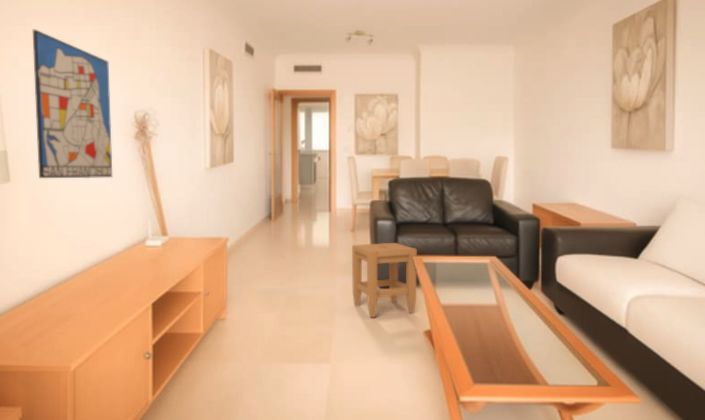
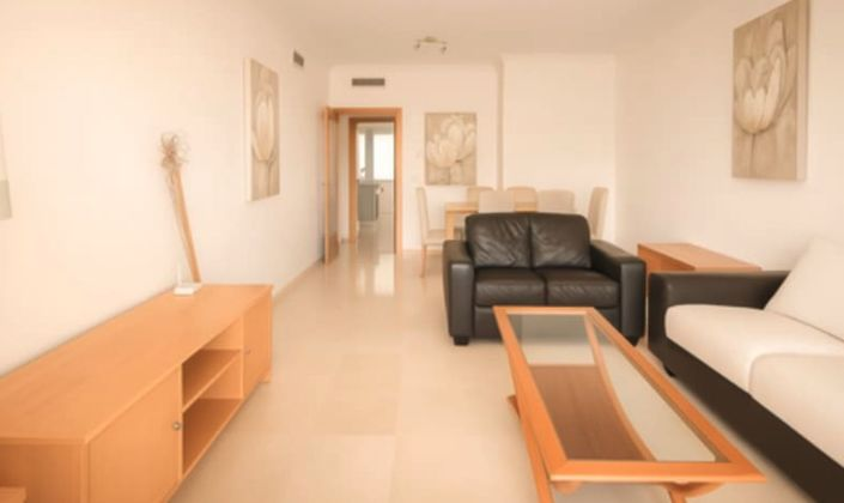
- wall art [32,29,113,179]
- stool [351,242,418,318]
